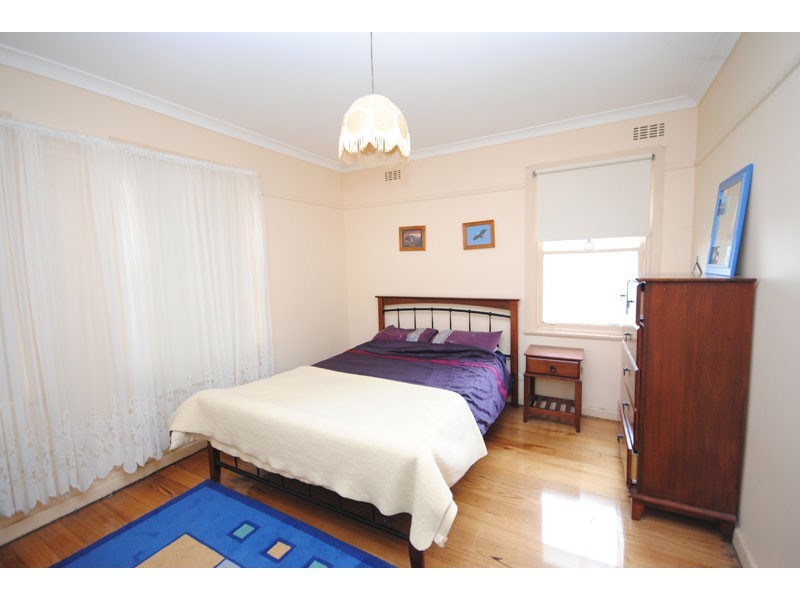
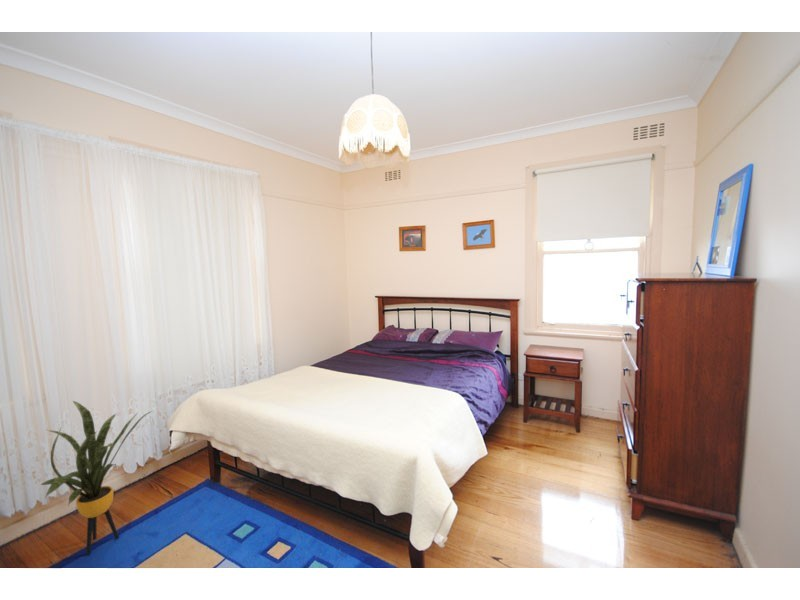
+ house plant [40,400,153,556]
